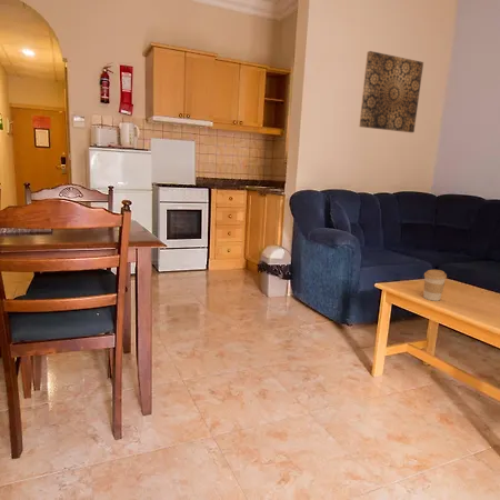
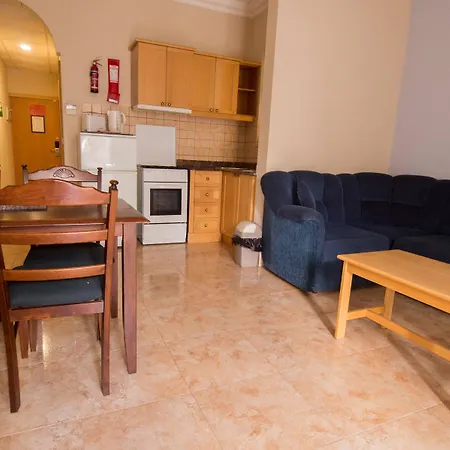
- coffee cup [422,269,448,302]
- wall art [358,50,424,133]
